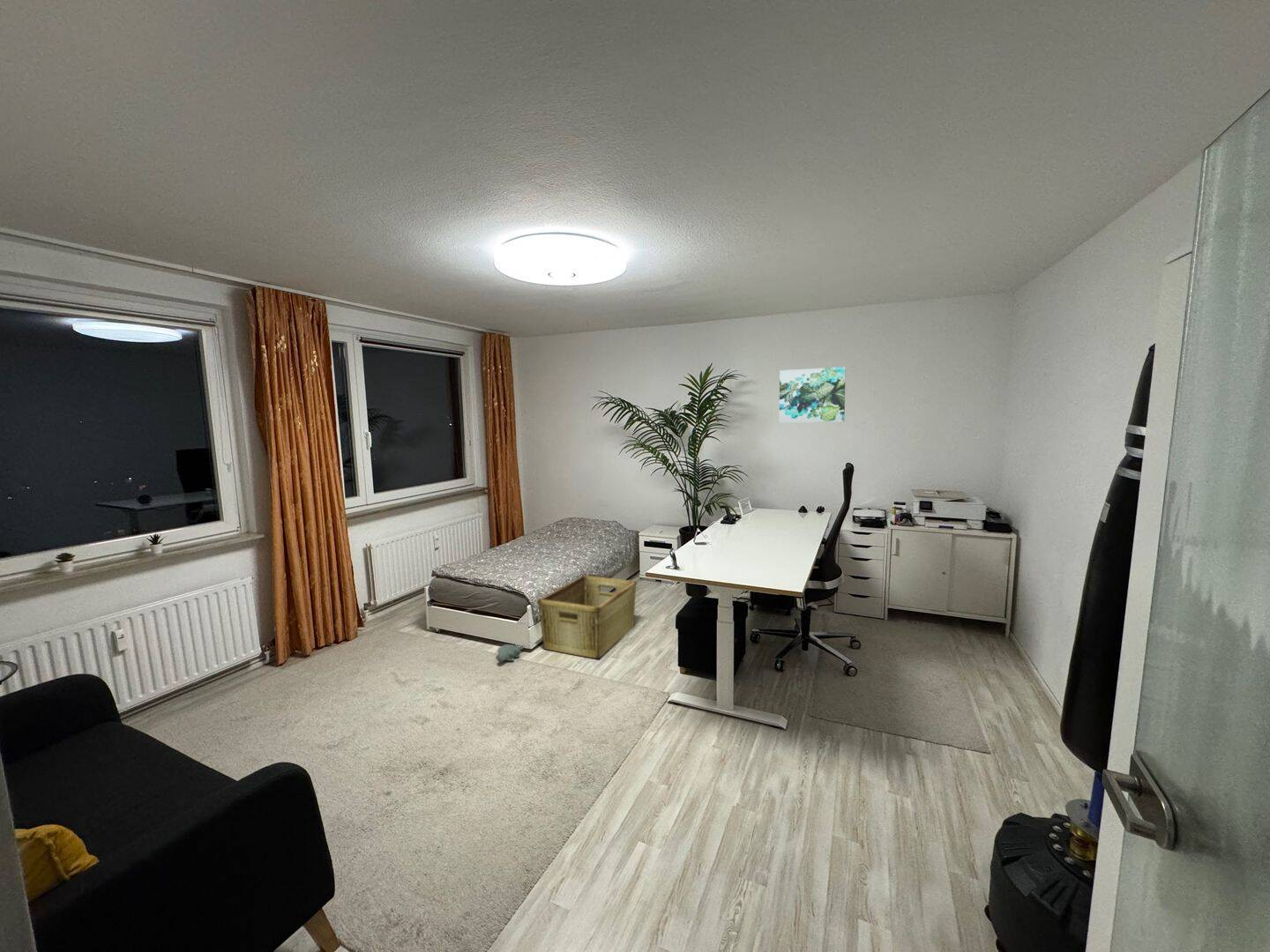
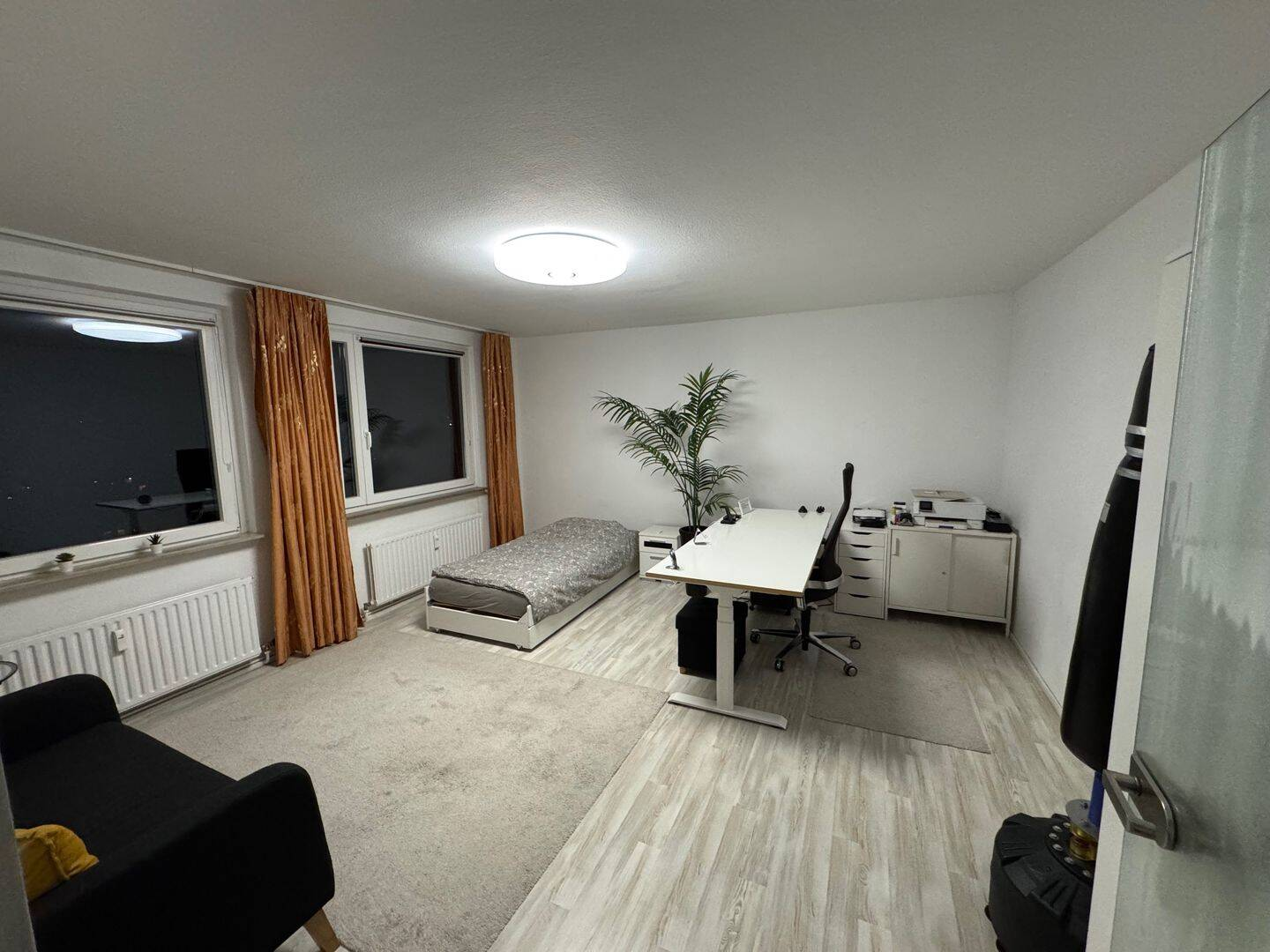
- hamper [536,575,638,659]
- wall art [779,366,847,424]
- plush toy [497,643,526,662]
